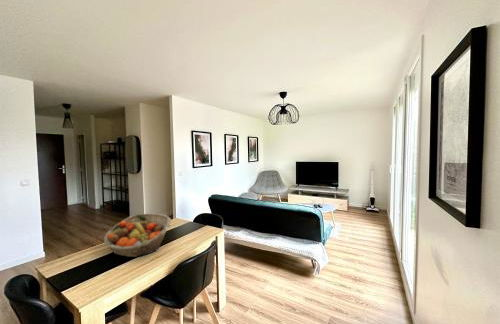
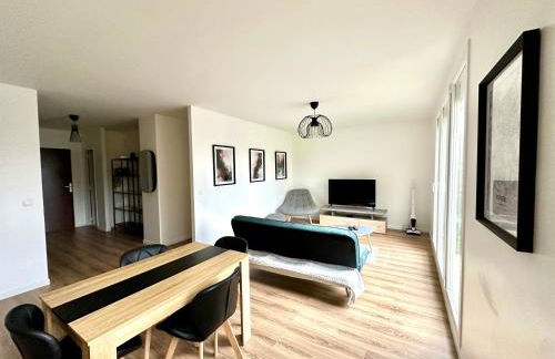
- fruit basket [103,213,172,258]
